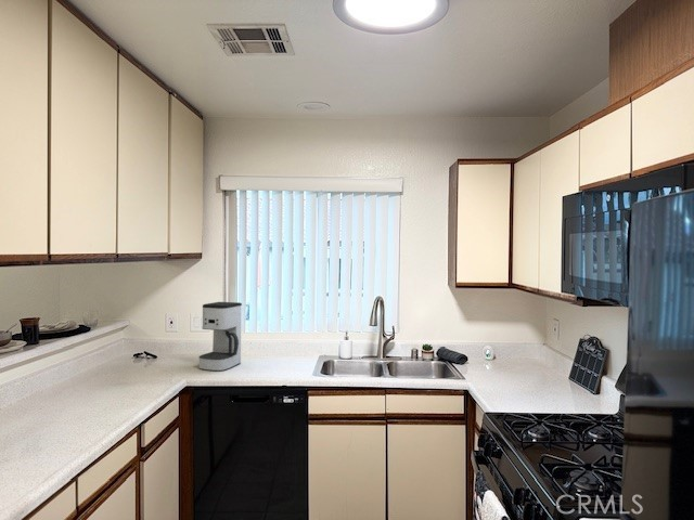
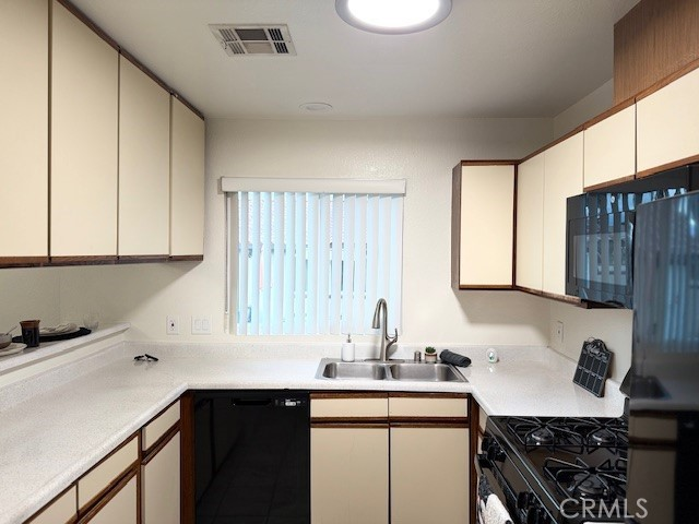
- coffee maker [197,301,243,373]
